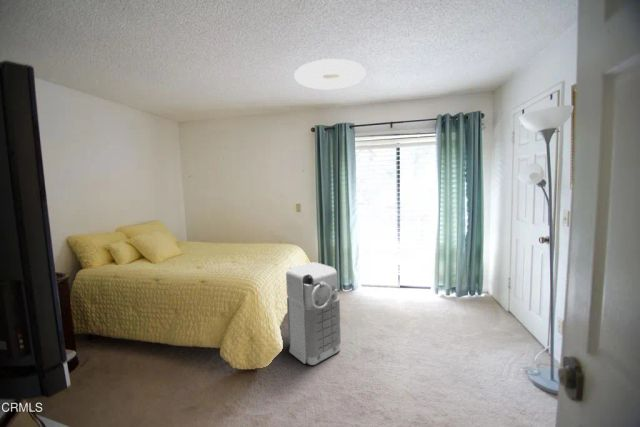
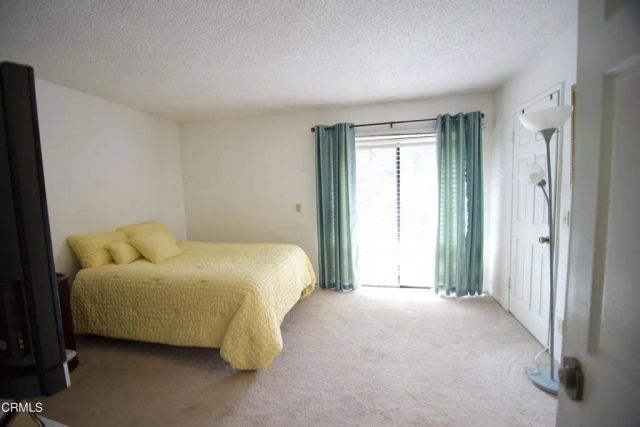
- grenade [285,261,342,366]
- ceiling light [293,58,367,90]
